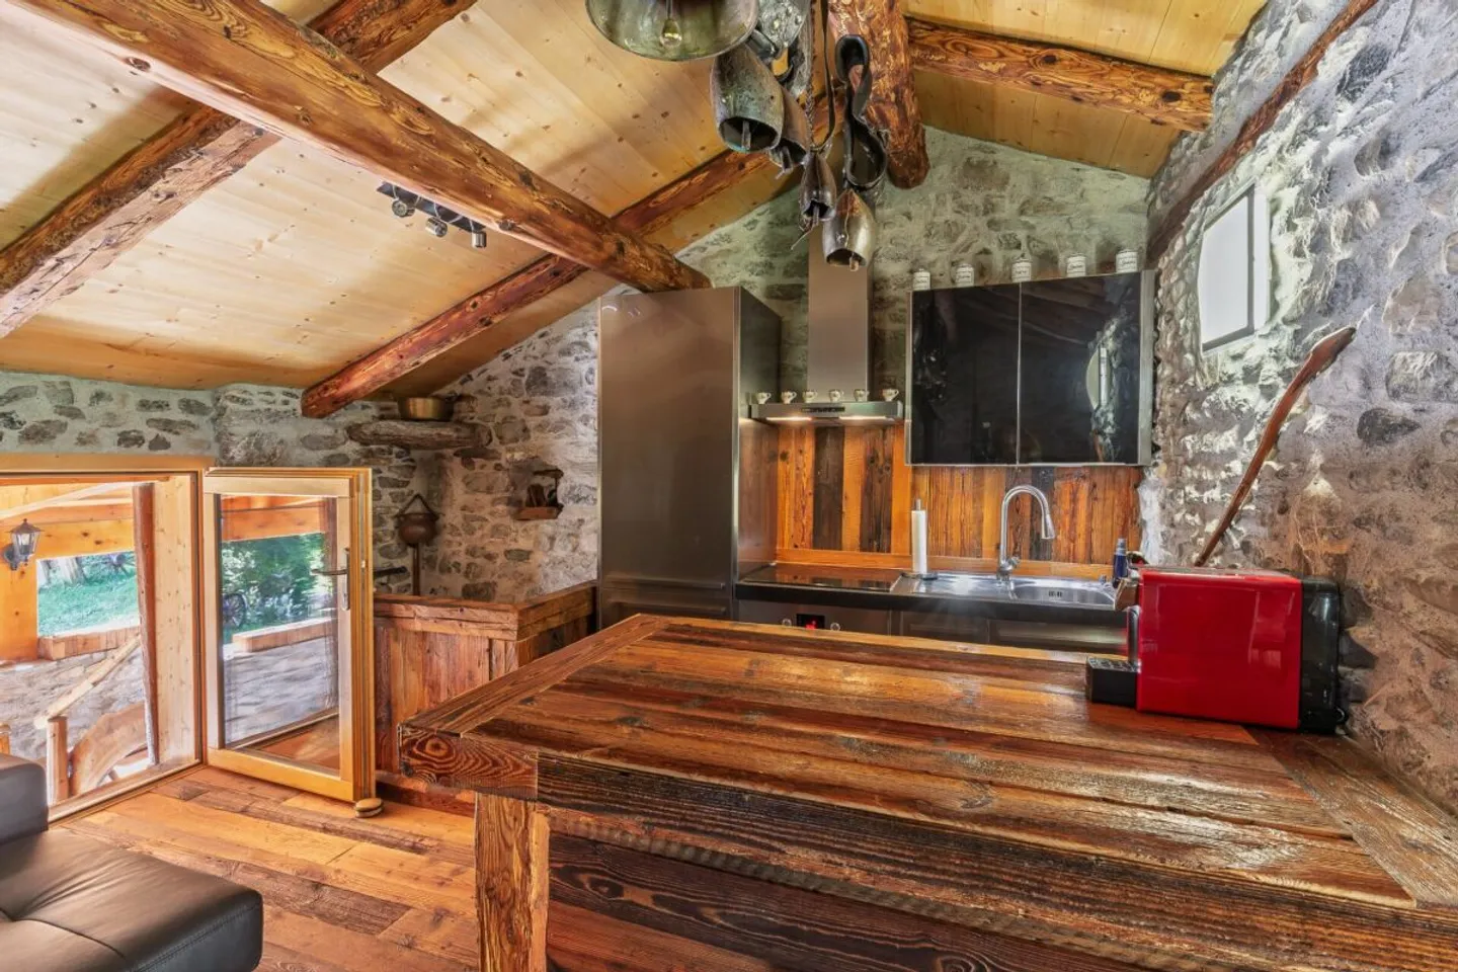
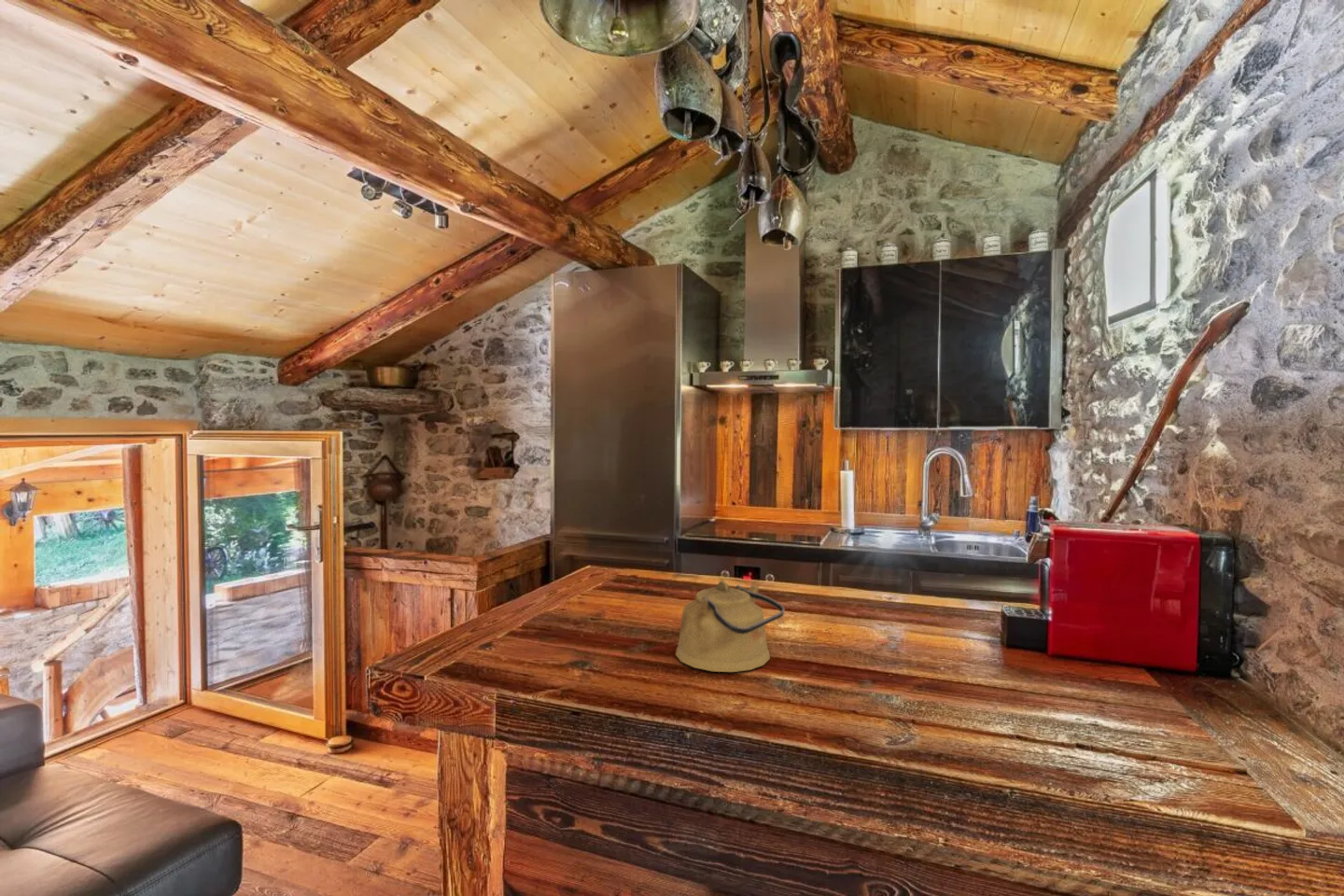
+ kettle [675,580,786,673]
